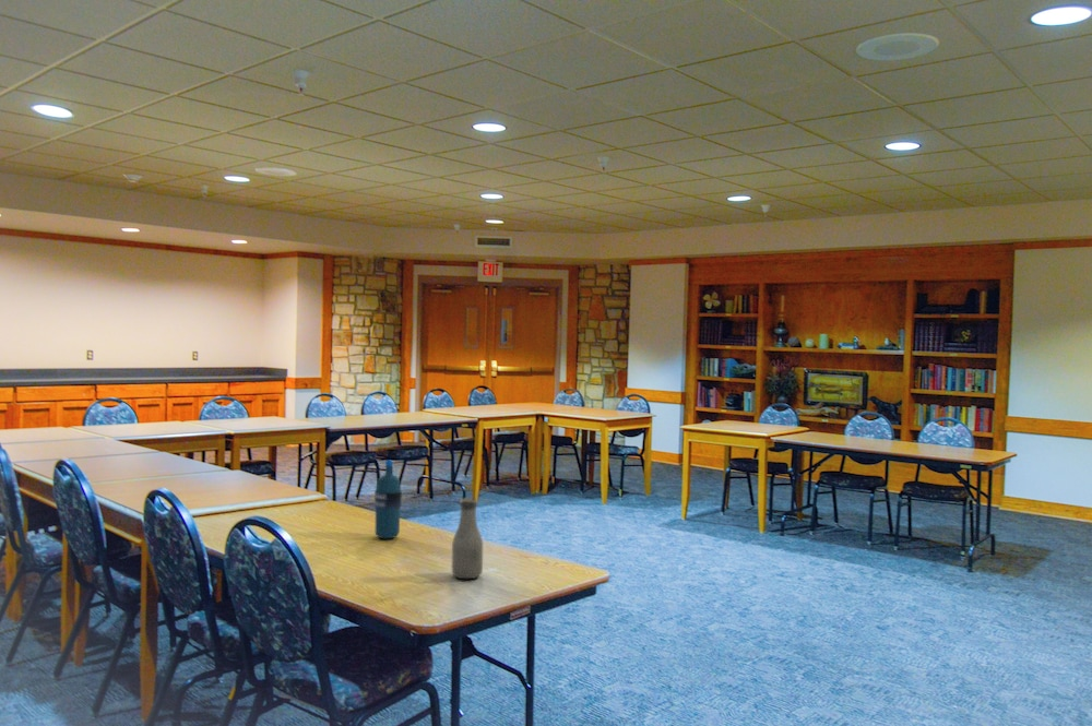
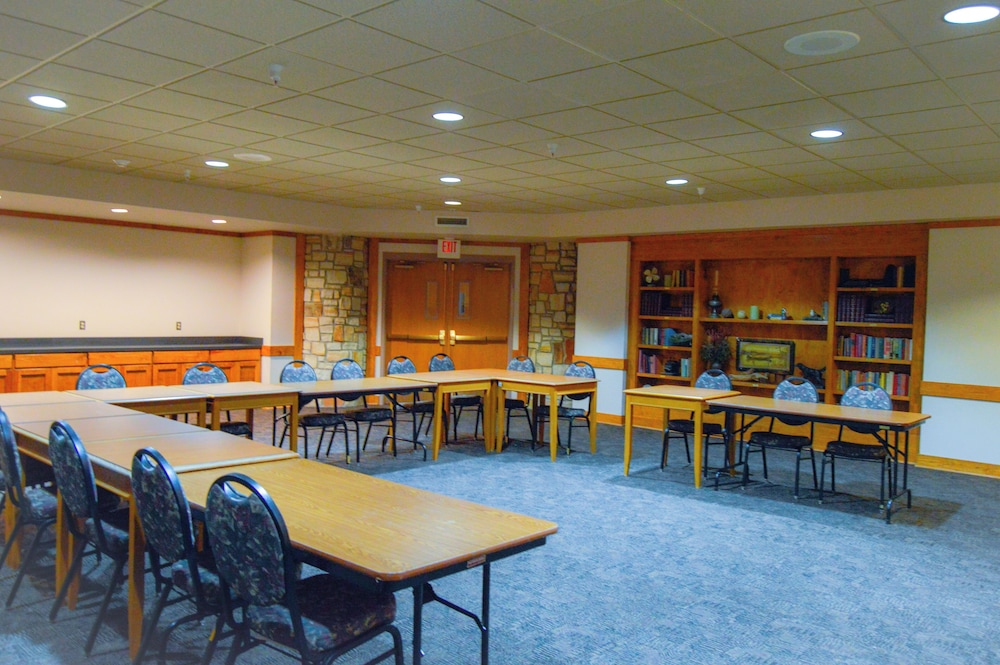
- water bottle [373,460,403,539]
- bottle [451,497,484,580]
